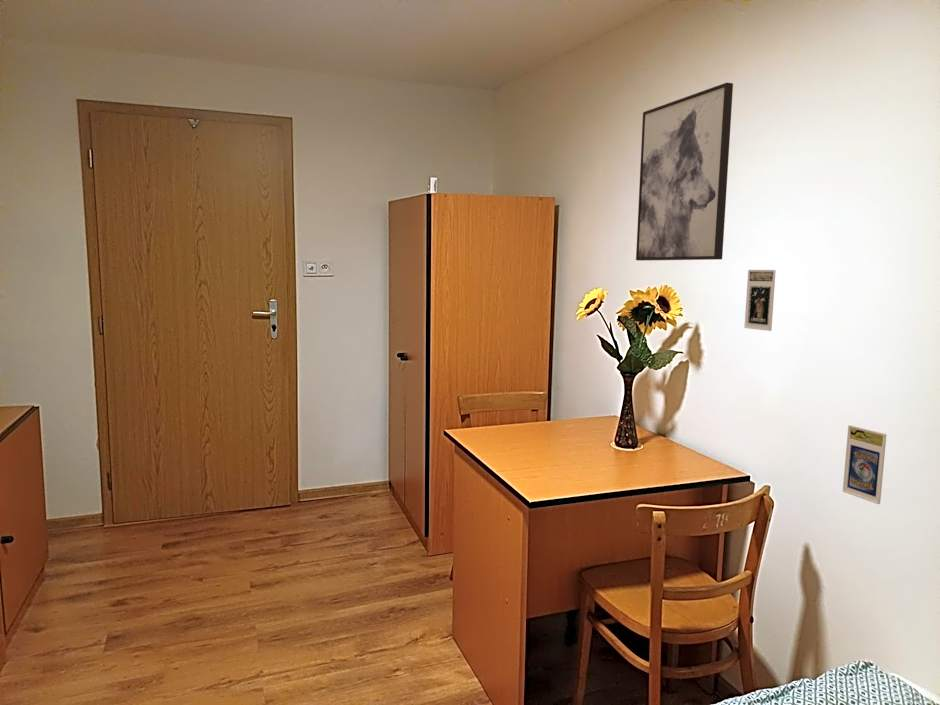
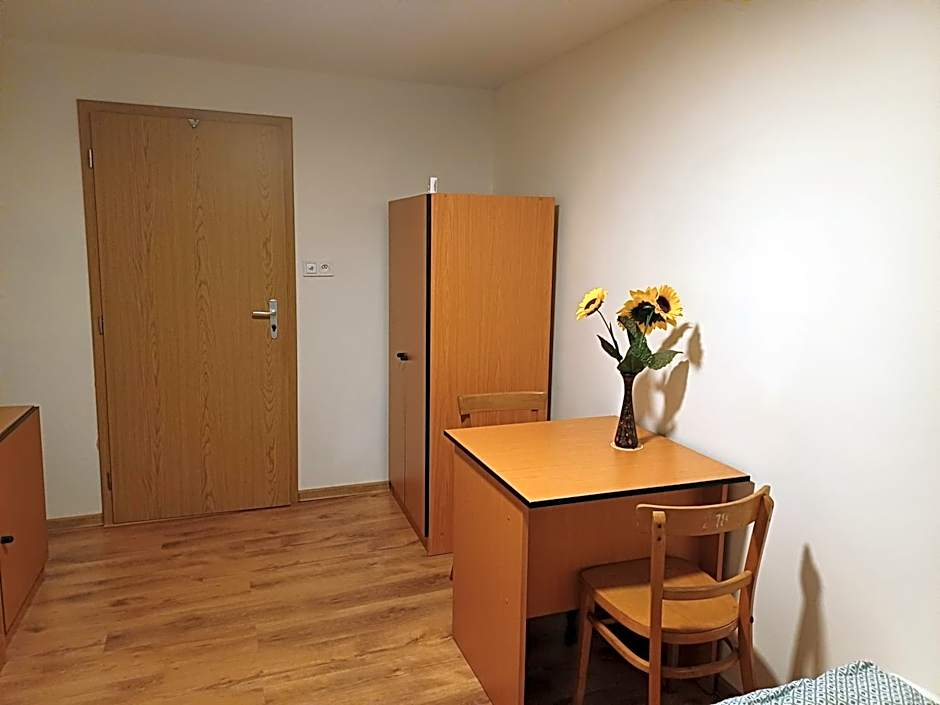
- wall art [635,82,734,262]
- sports card [744,269,777,332]
- trading card display case [842,424,887,505]
